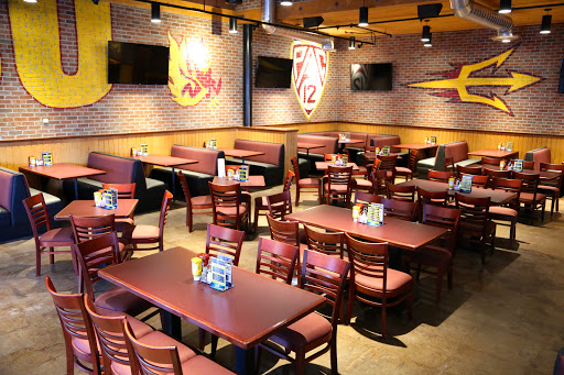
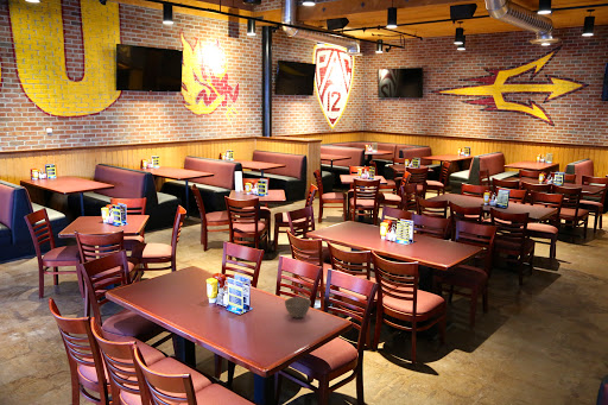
+ bowl [284,296,312,319]
